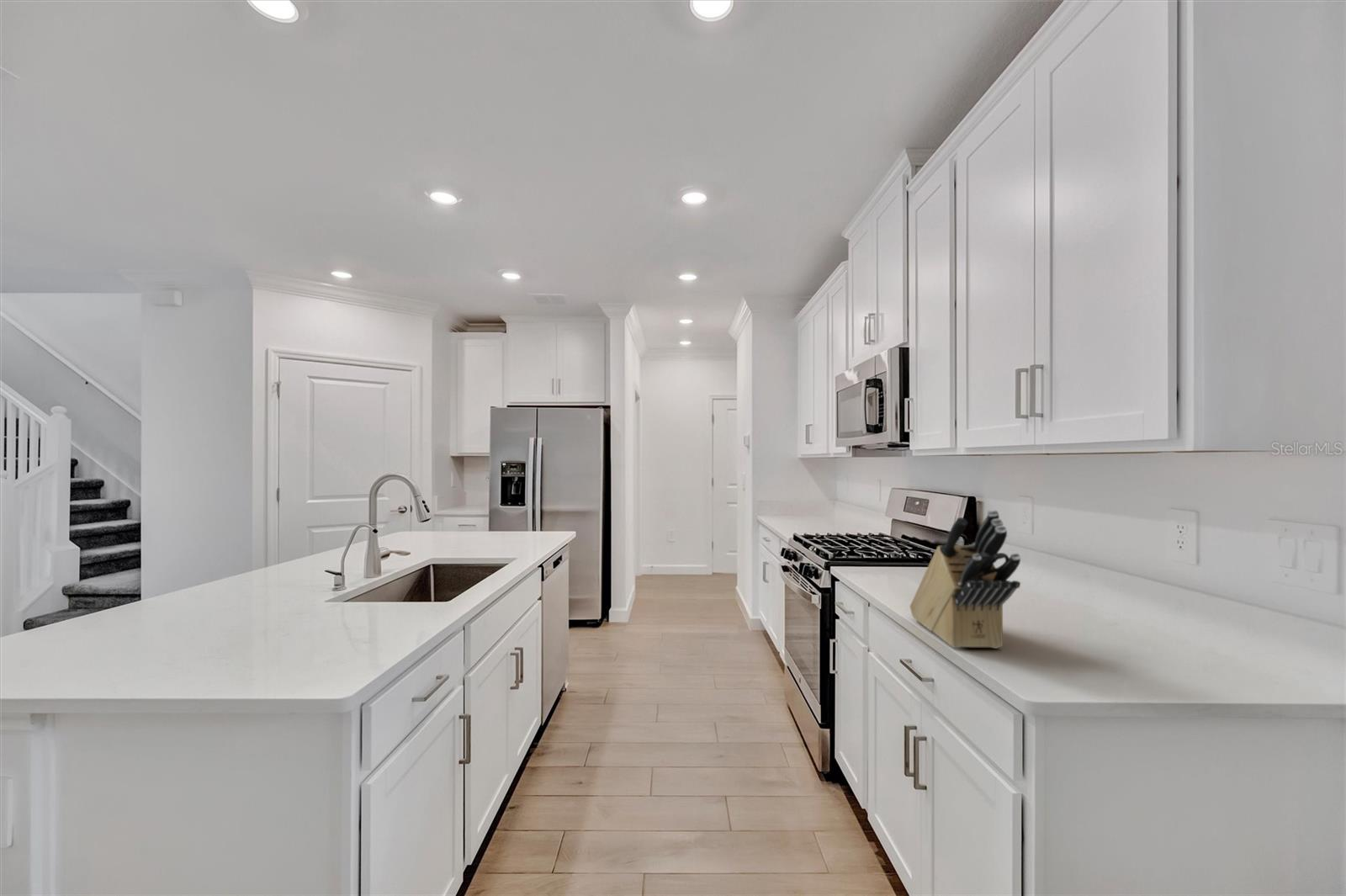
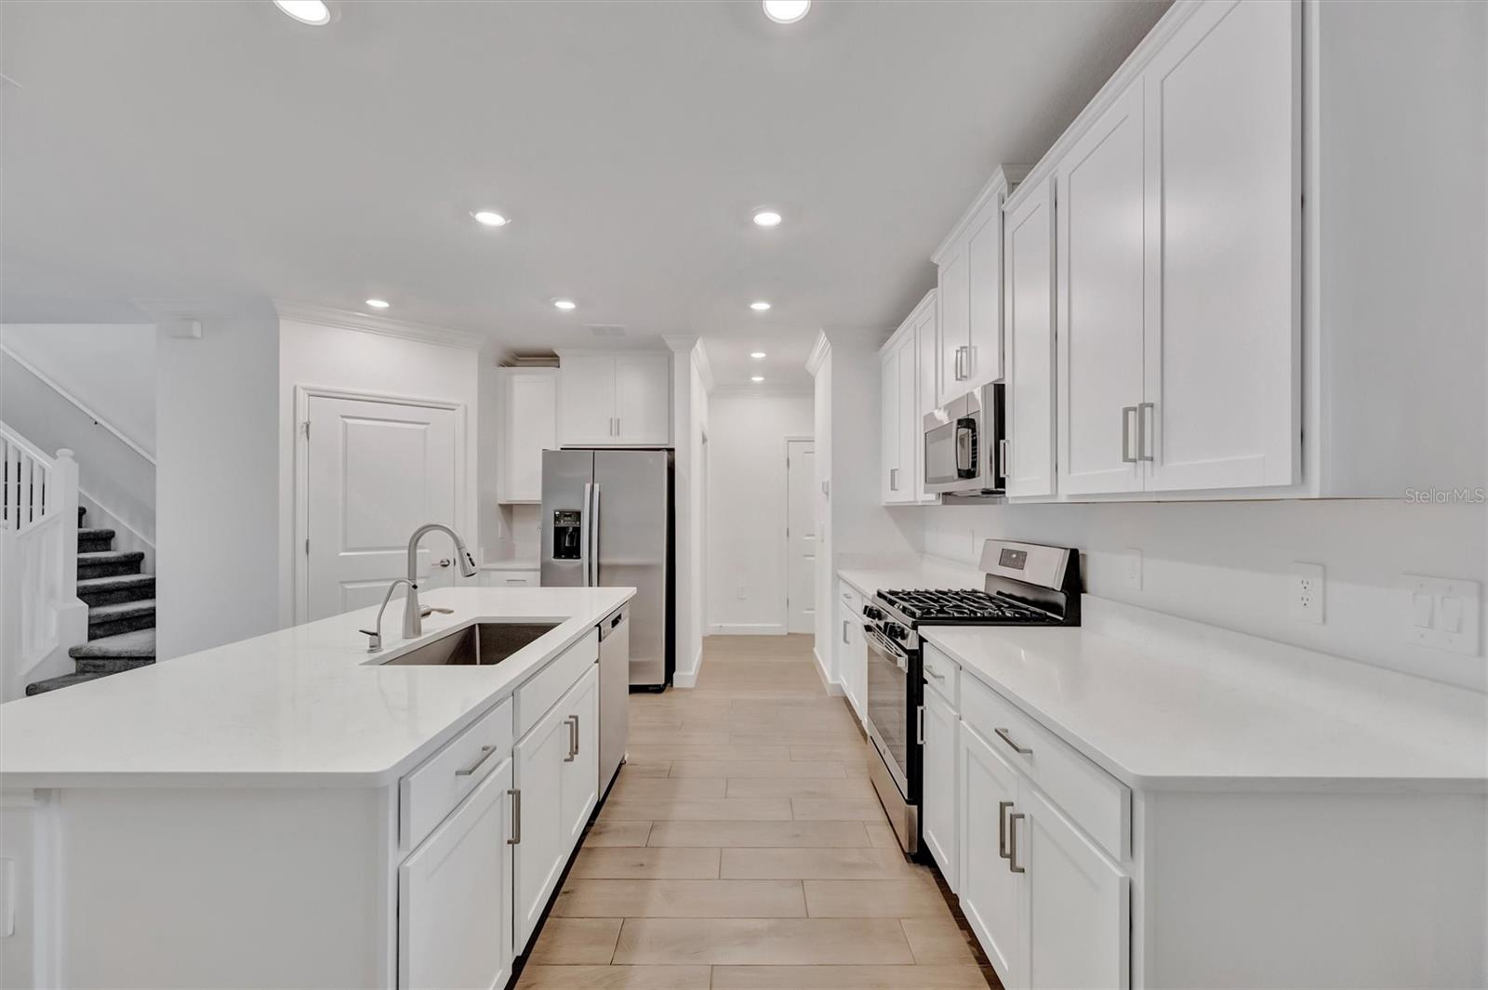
- knife block [909,509,1021,649]
